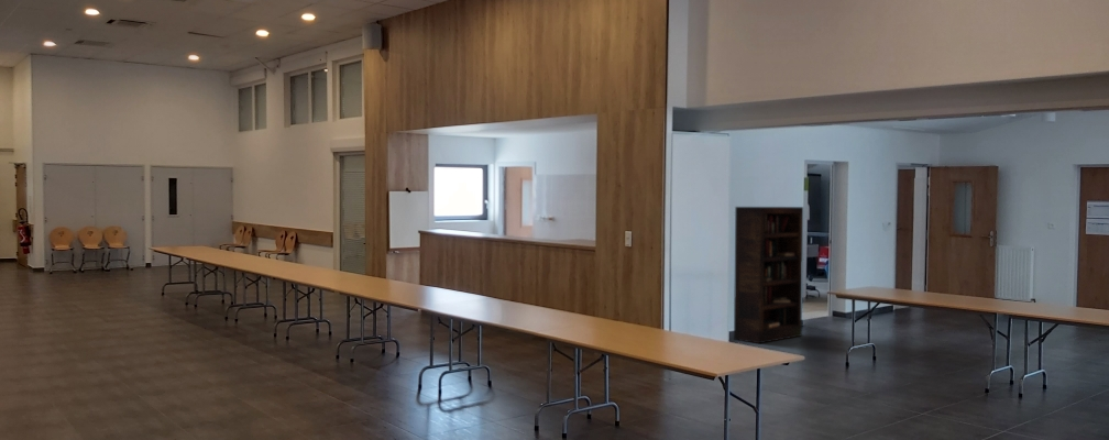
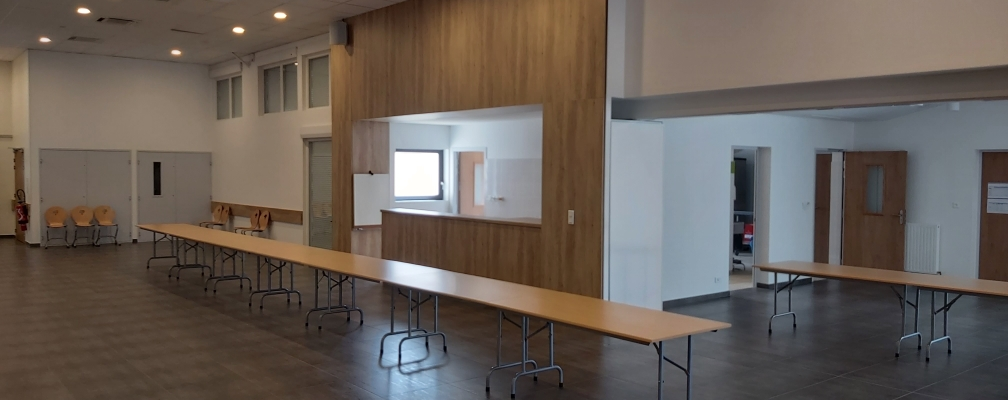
- bookcase [733,206,804,344]
